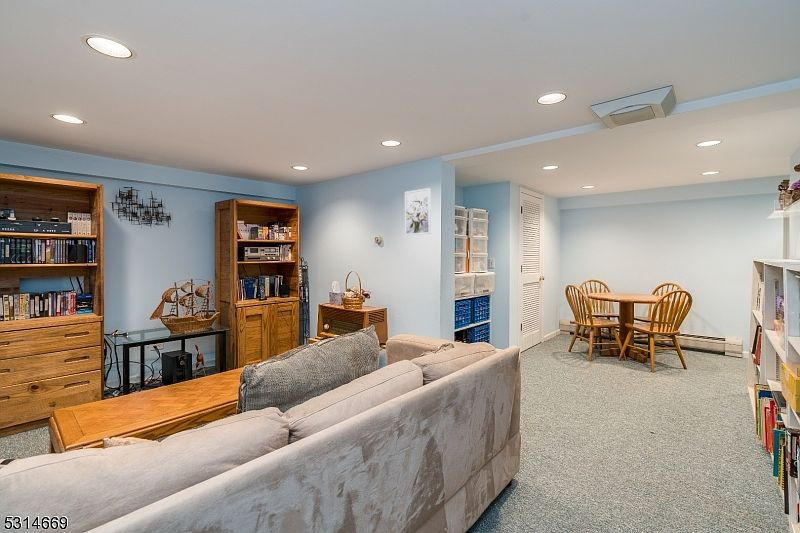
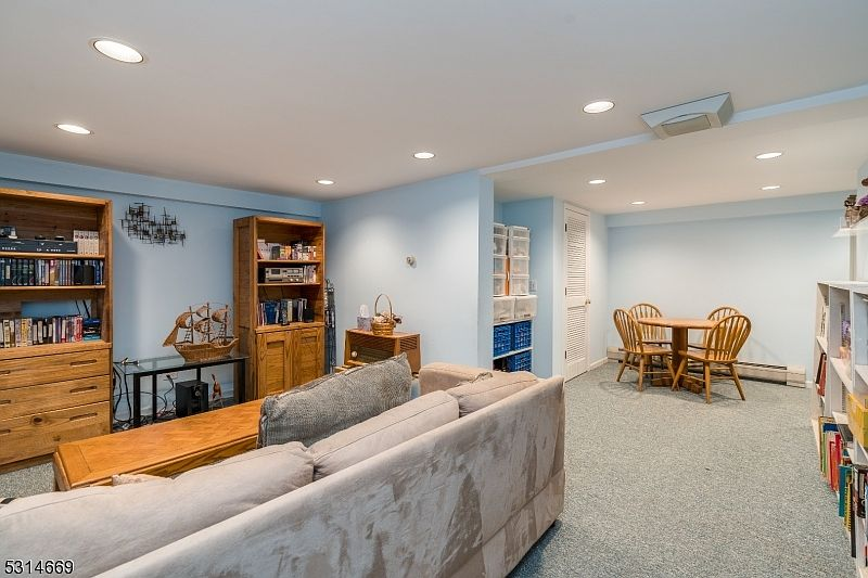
- wall art [404,187,432,236]
